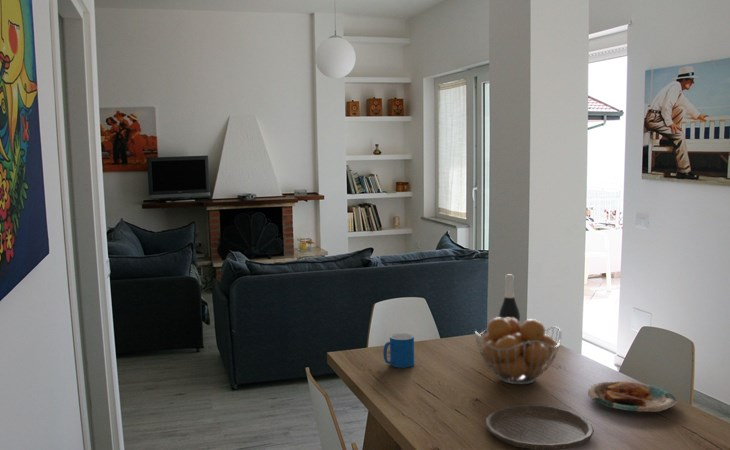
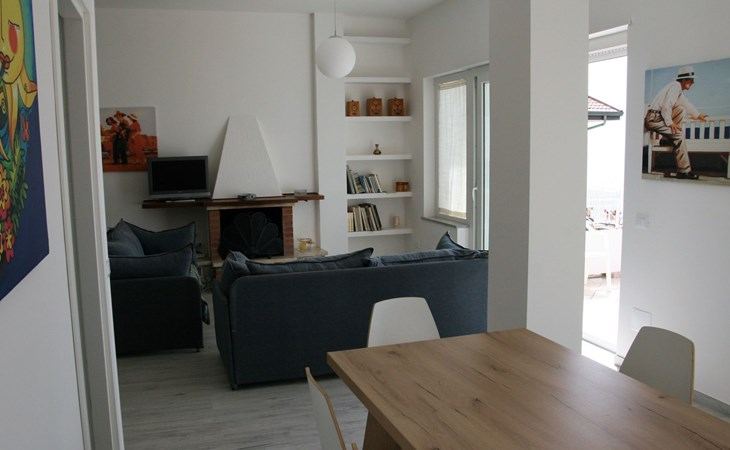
- mug [382,333,415,369]
- plate [587,380,678,413]
- wine bottle [498,273,521,325]
- fruit basket [474,316,562,385]
- plate [485,404,595,450]
